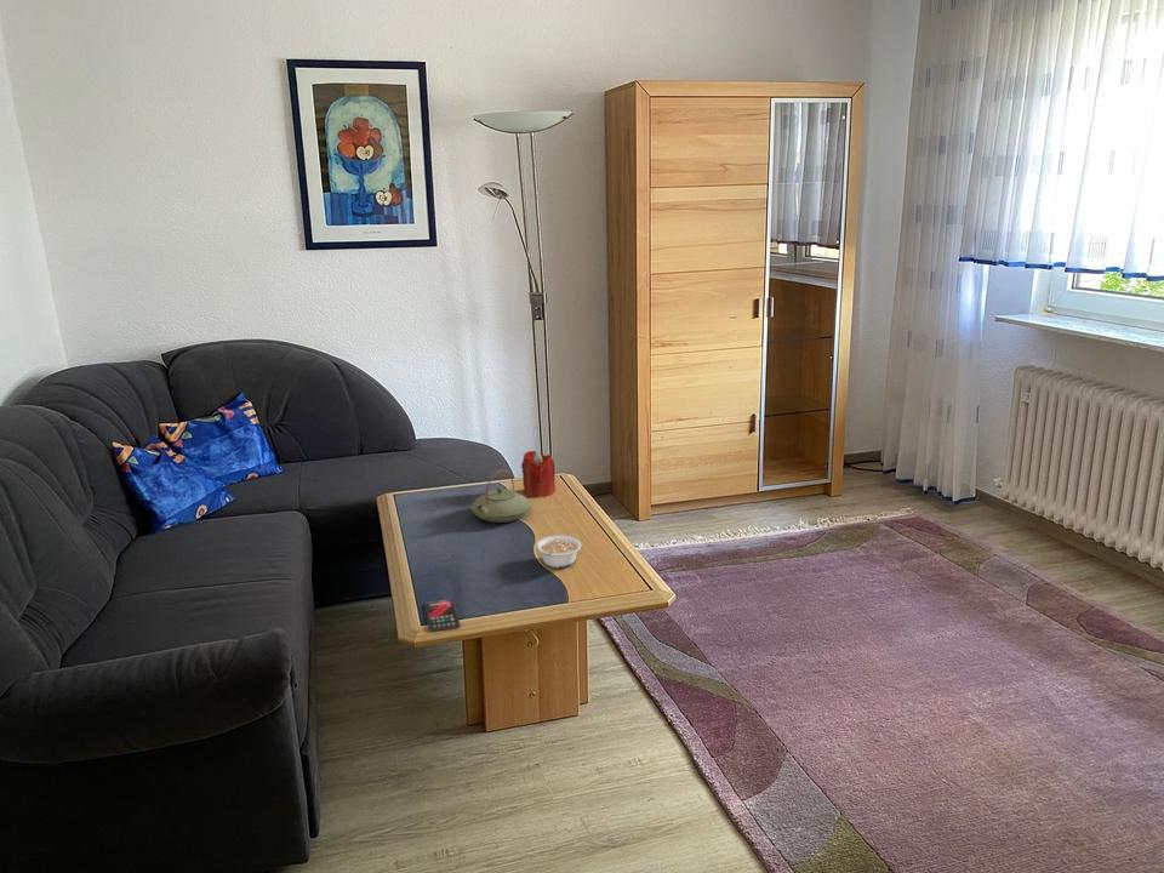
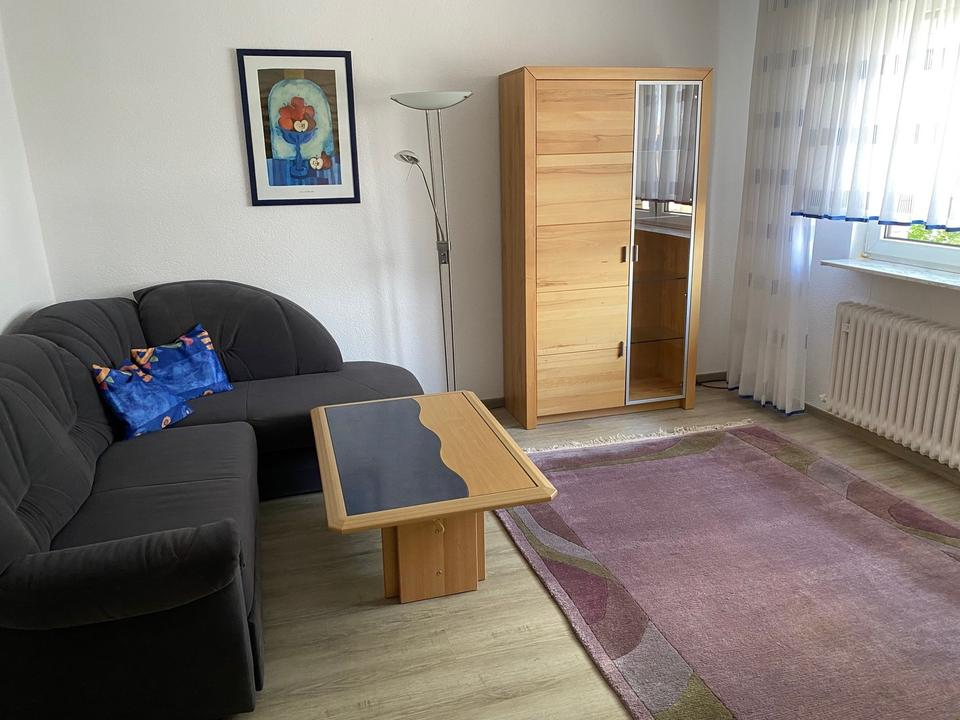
- teapot [469,469,532,524]
- smartphone [423,598,461,633]
- legume [535,535,582,569]
- candle [520,450,557,498]
